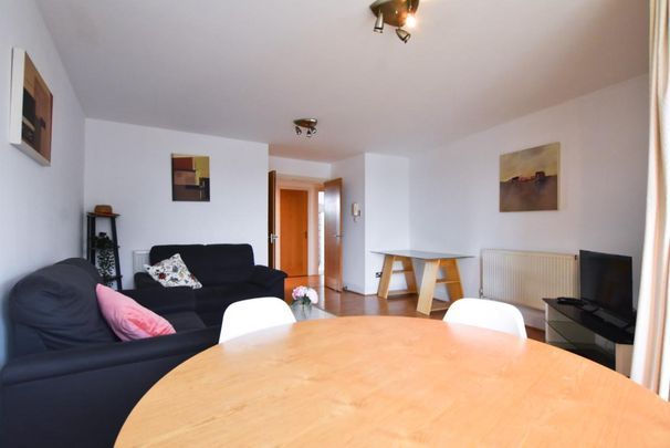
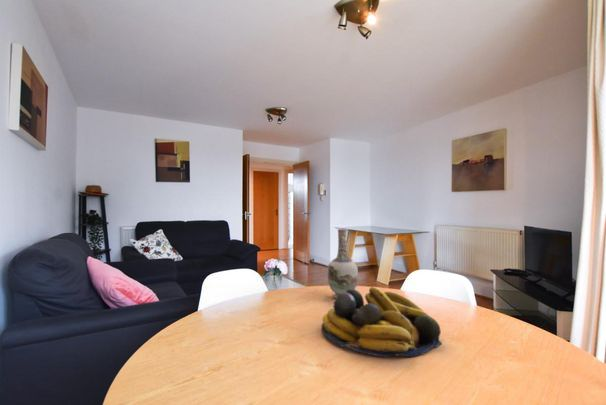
+ fruit bowl [321,286,442,358]
+ vase [327,228,359,299]
